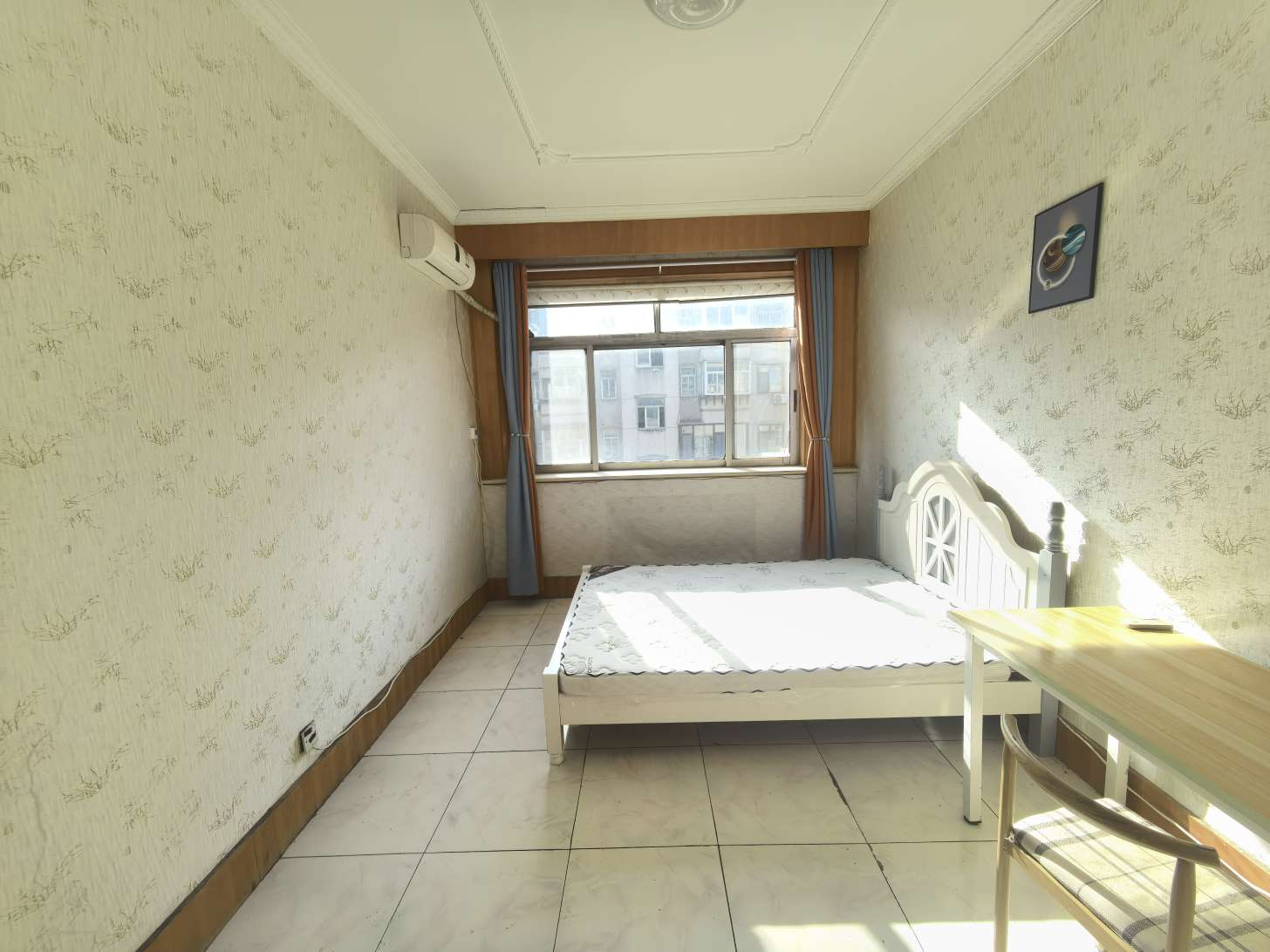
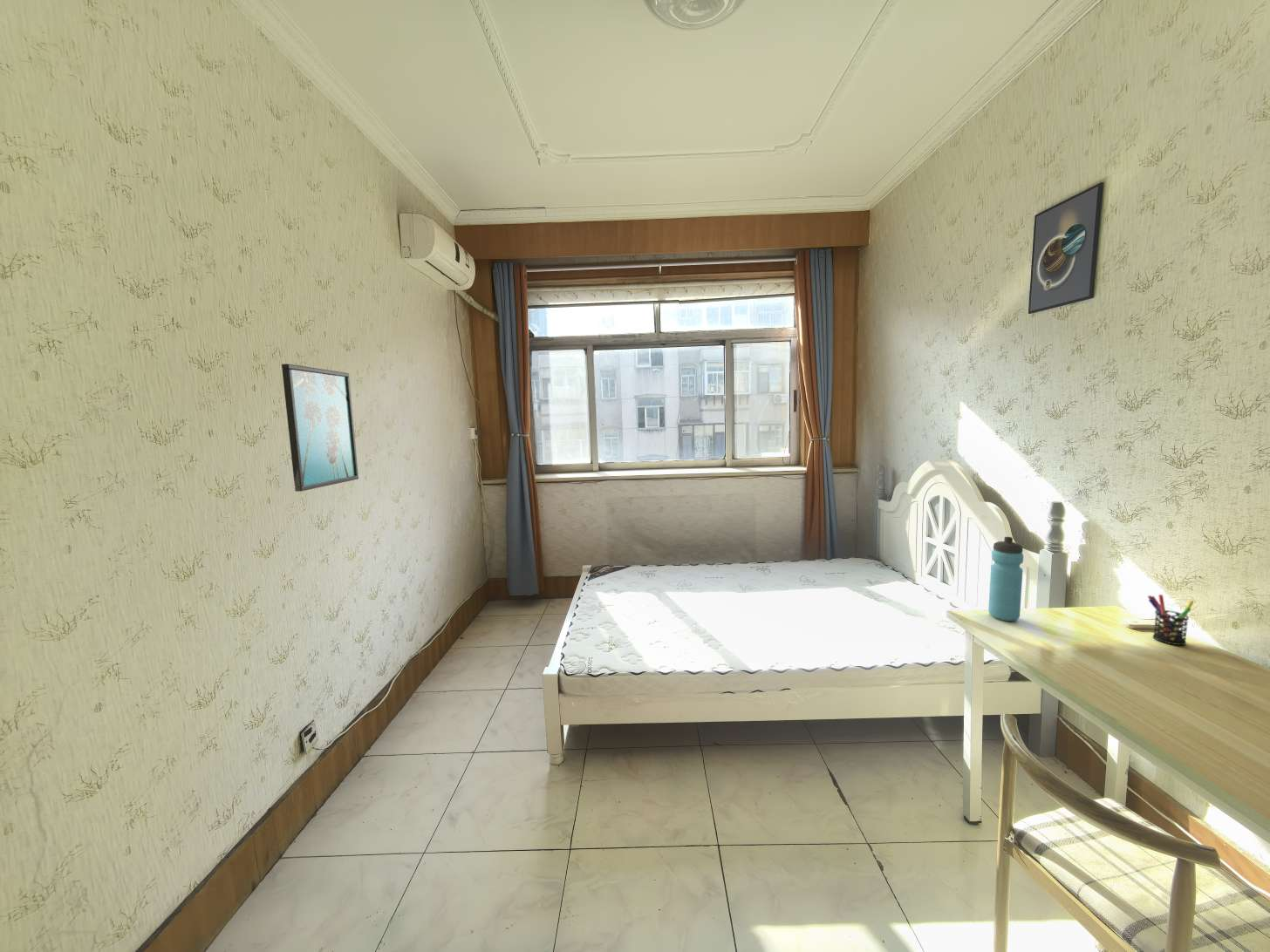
+ pen holder [1147,594,1195,646]
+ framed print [281,363,359,493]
+ water bottle [987,536,1024,622]
